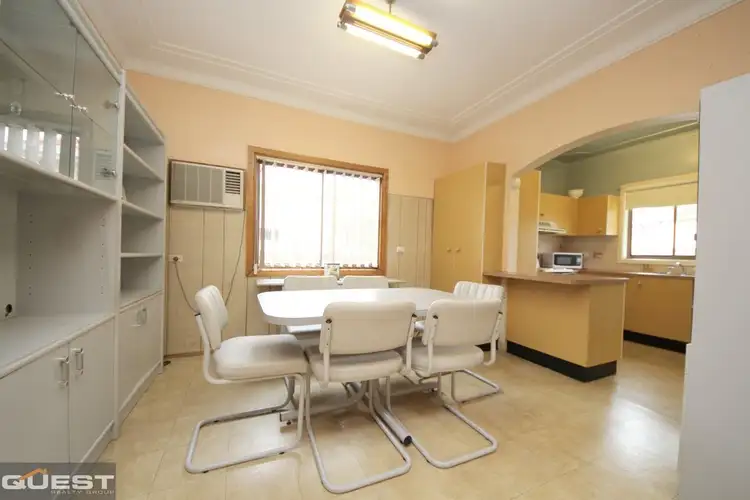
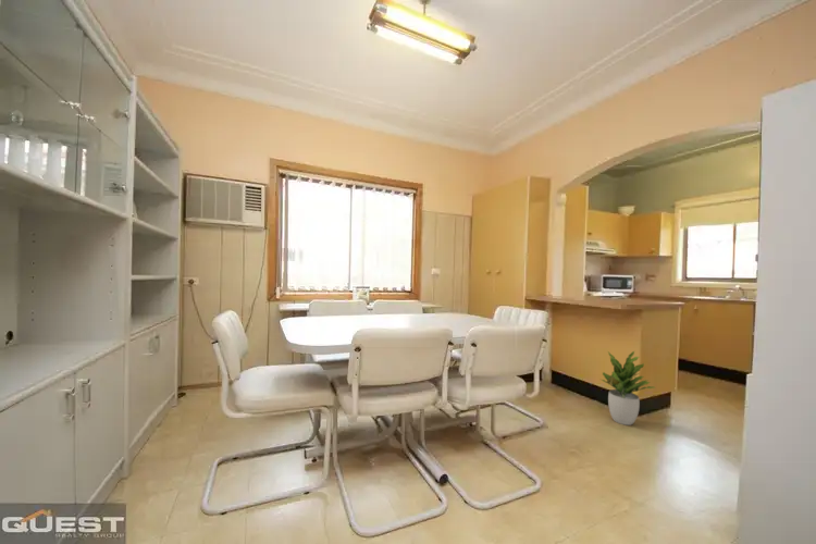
+ potted plant [601,350,655,426]
